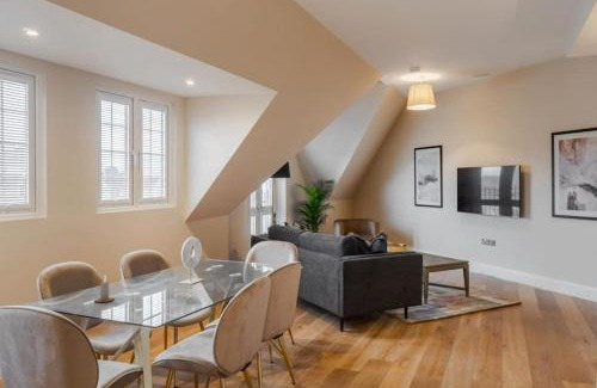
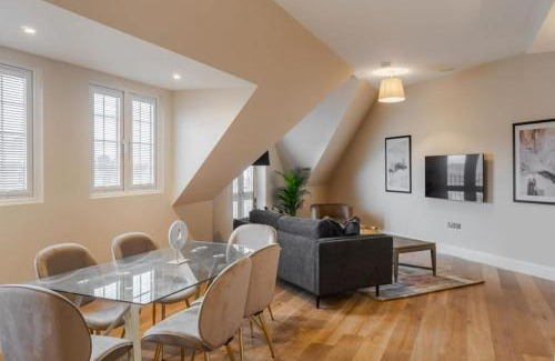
- candle [93,276,116,303]
